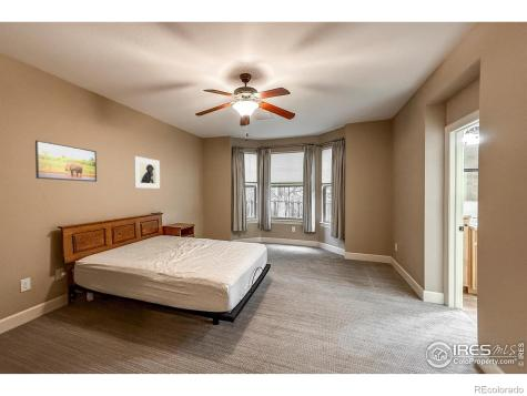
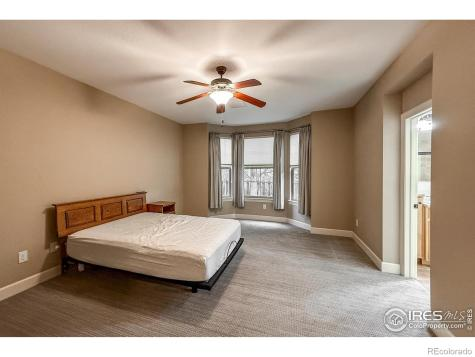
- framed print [34,140,98,183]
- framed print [133,155,161,190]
